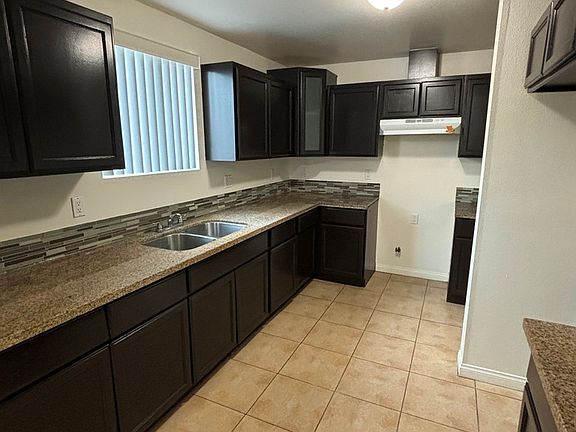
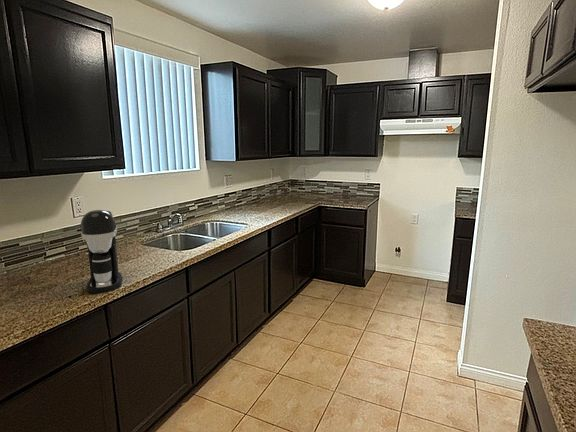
+ coffee maker [79,209,123,294]
